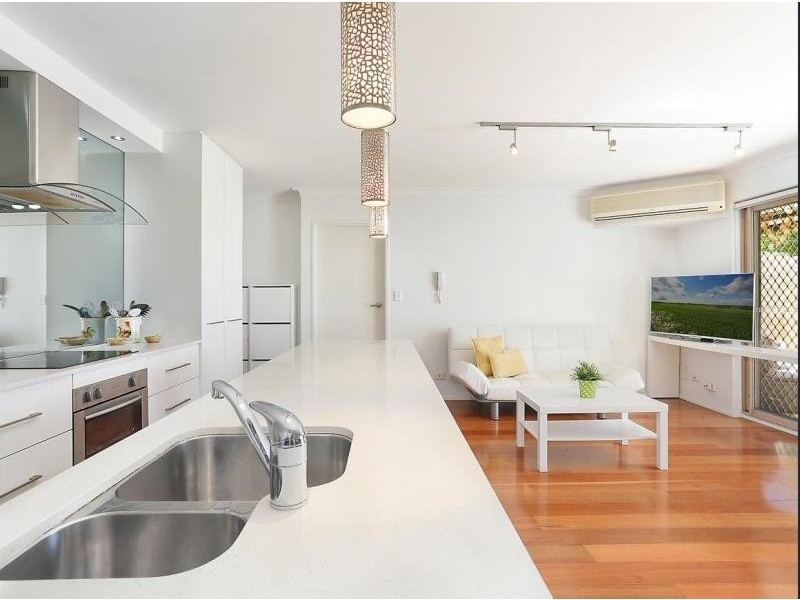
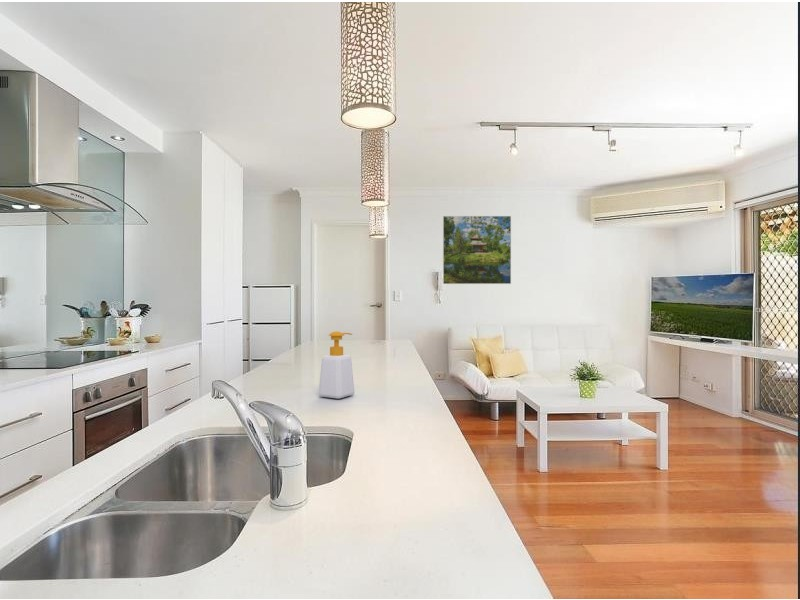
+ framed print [442,215,512,285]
+ soap bottle [318,330,355,400]
